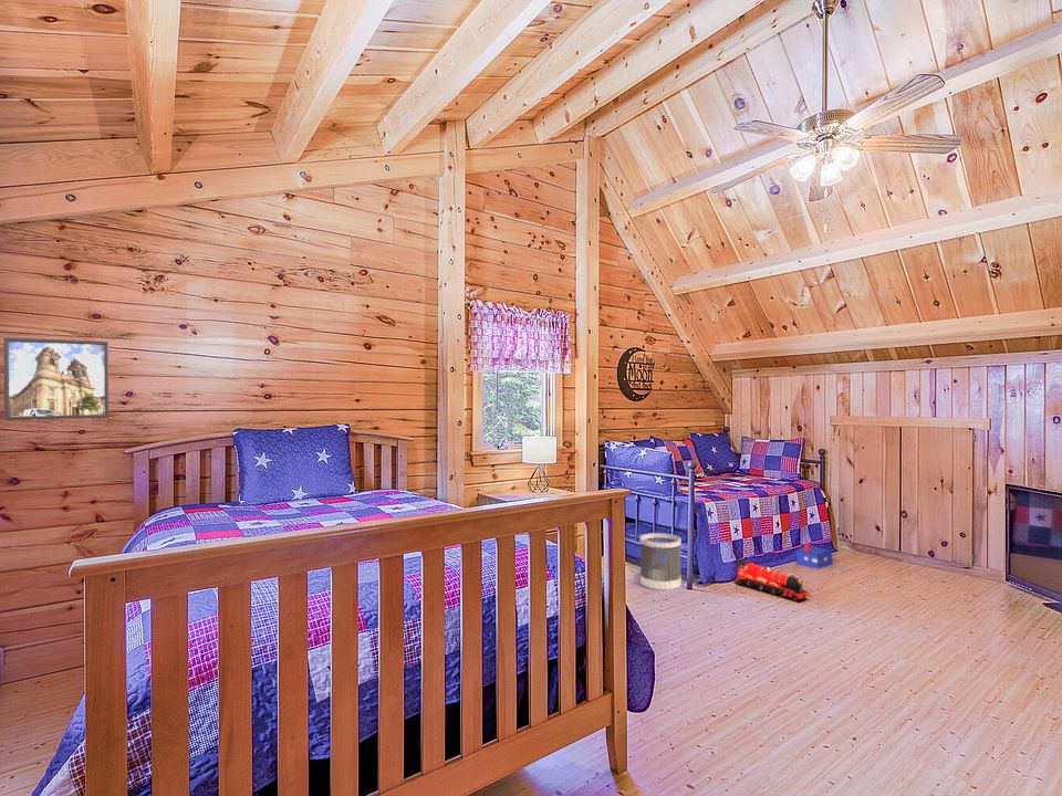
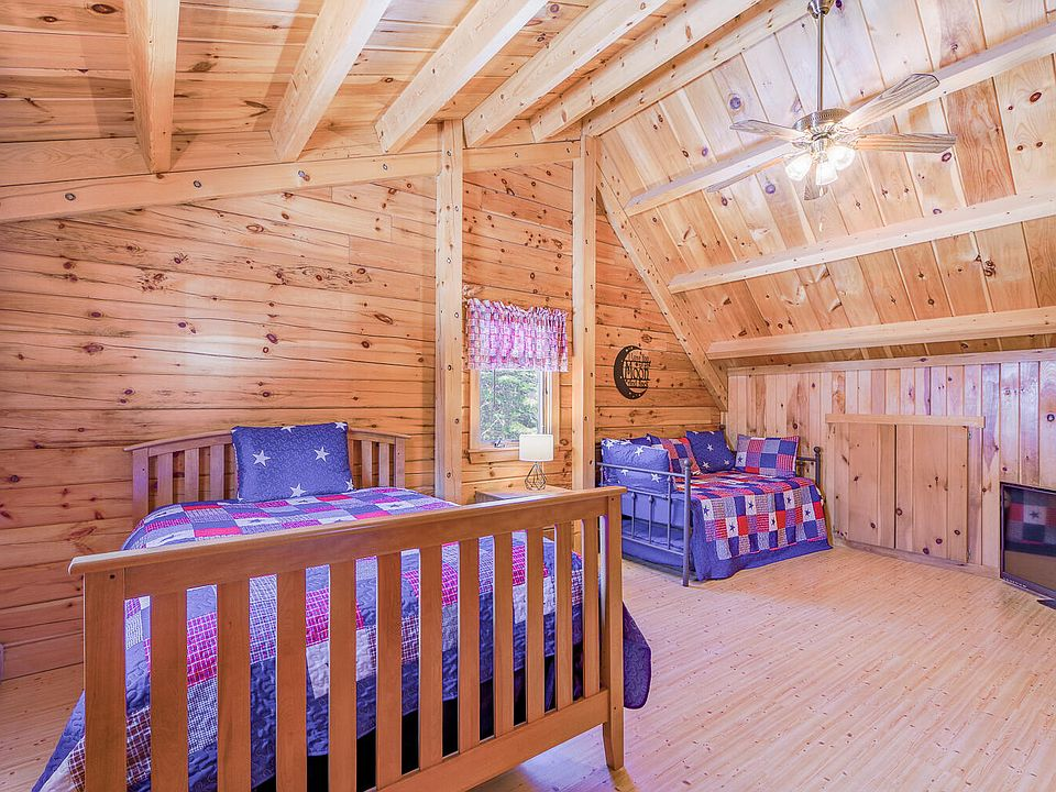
- wastebasket [638,532,683,593]
- toy train [736,558,812,604]
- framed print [2,336,110,421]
- toy house [795,541,833,569]
